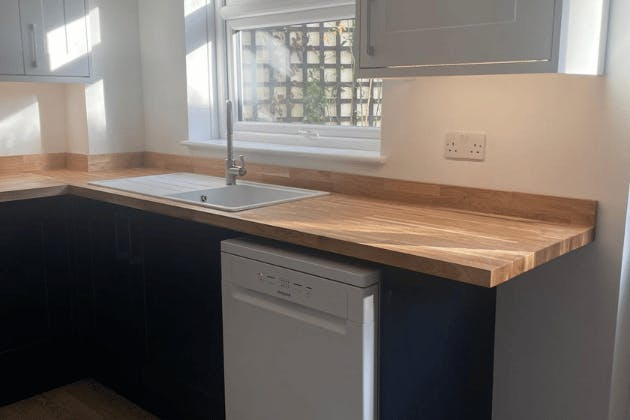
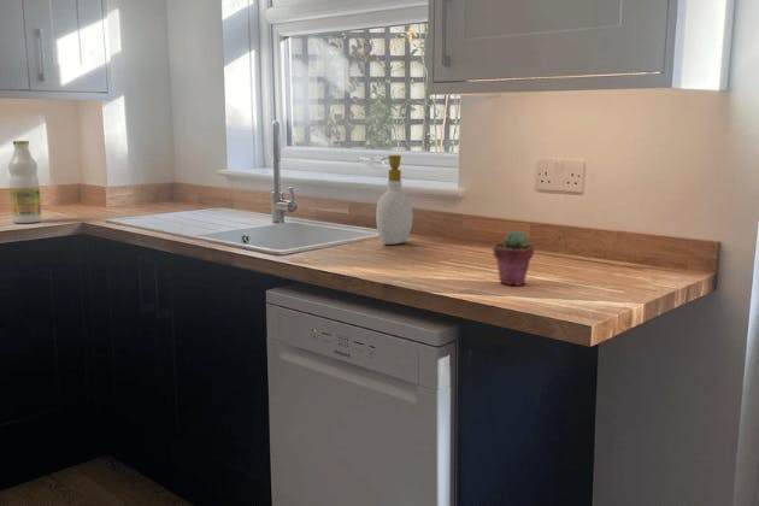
+ potted succulent [493,229,535,287]
+ soap bottle [375,154,414,246]
+ bottle [7,140,42,224]
